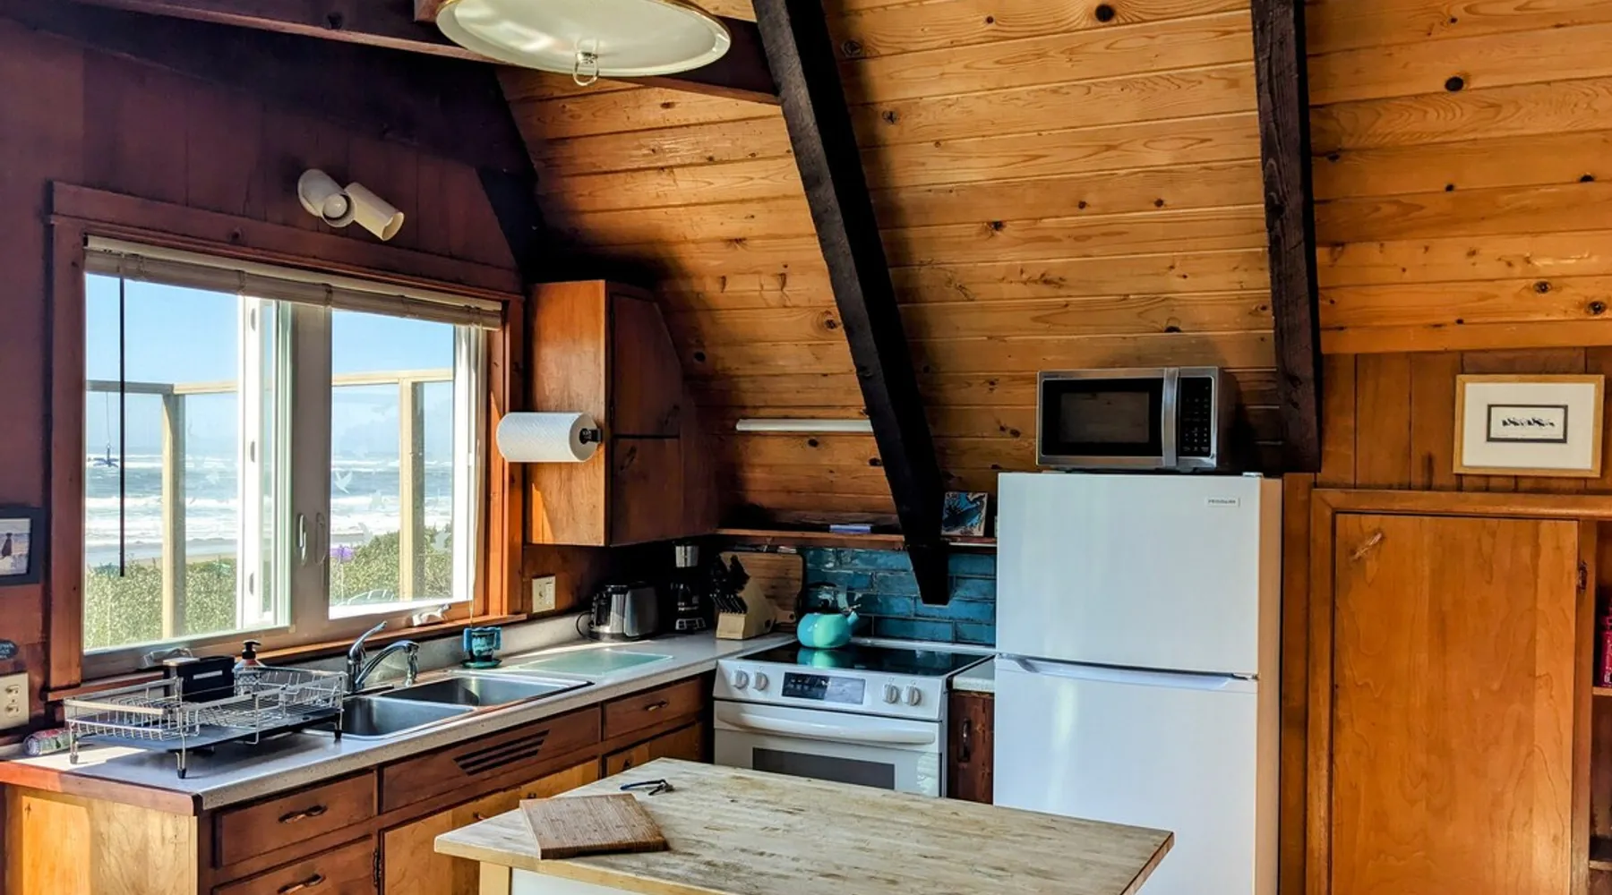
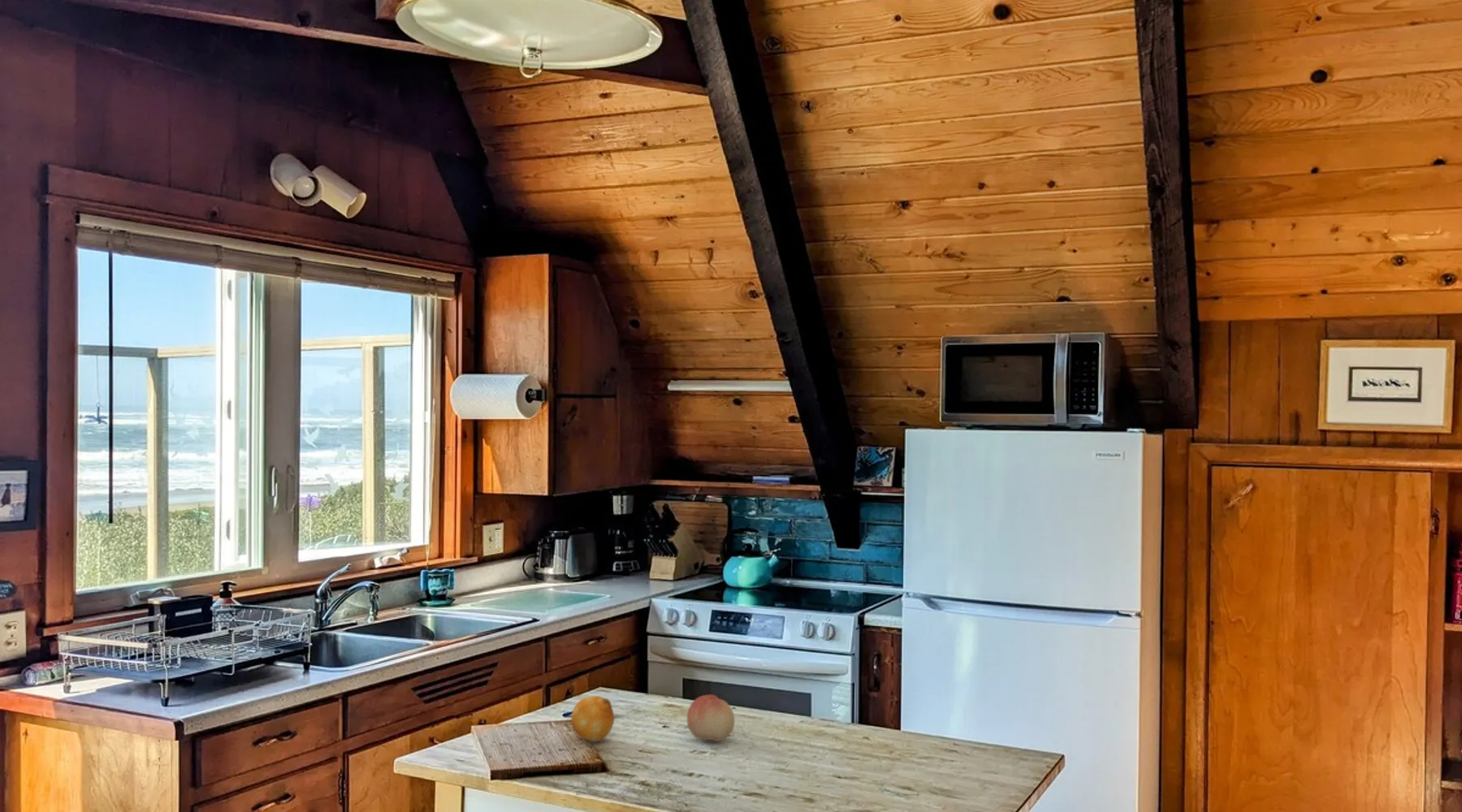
+ fruit [686,693,735,742]
+ fruit [570,695,615,742]
